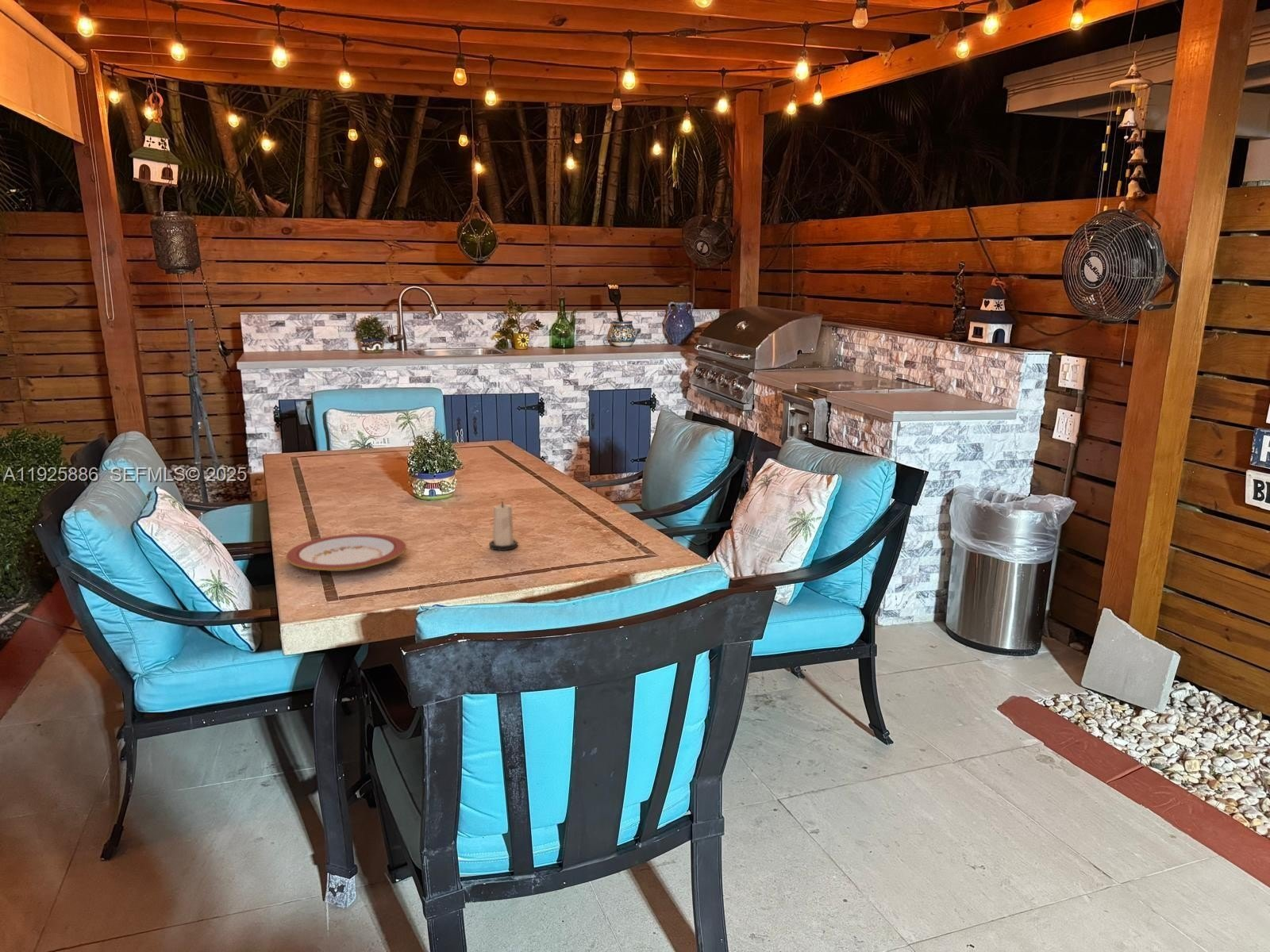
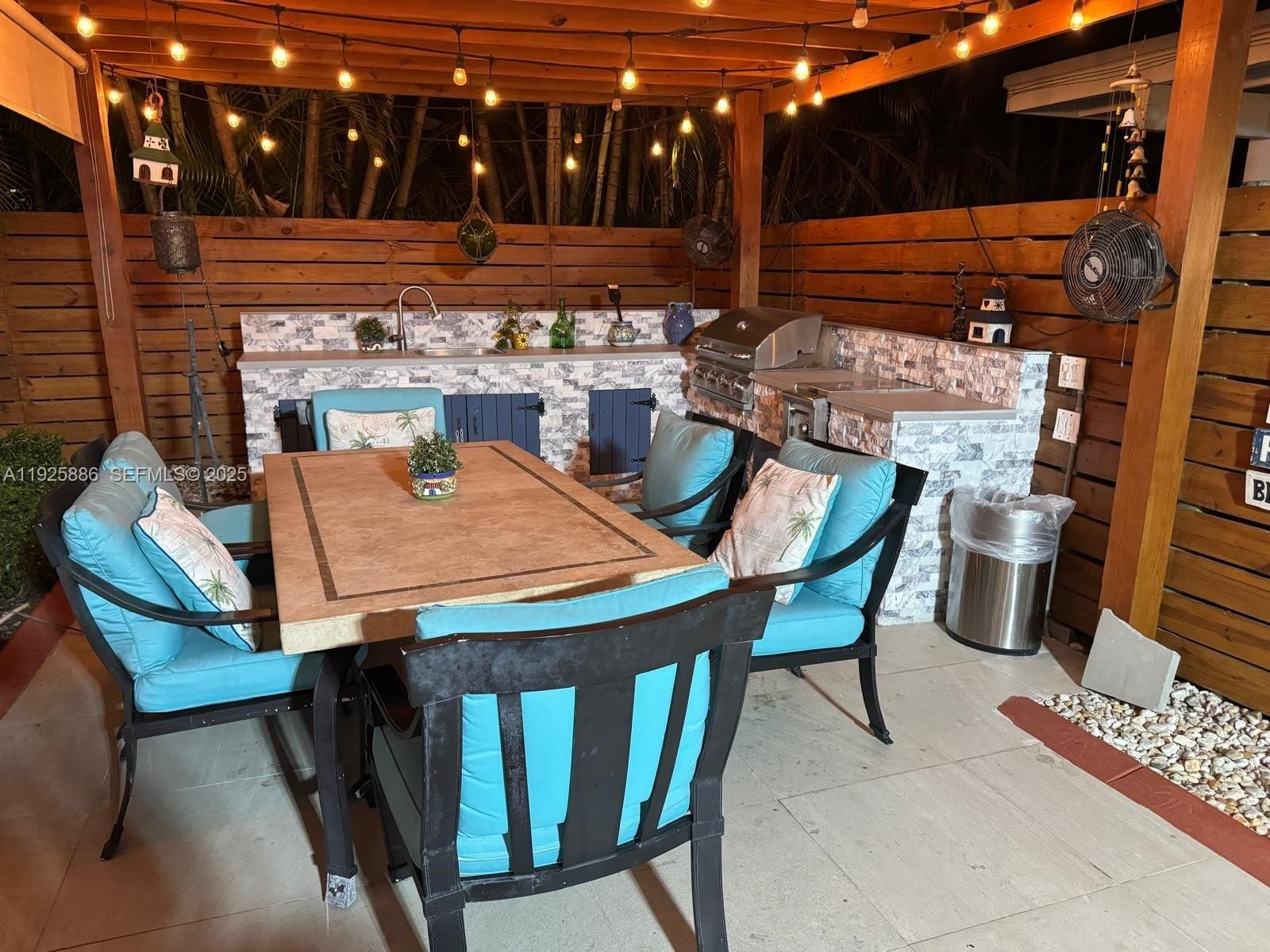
- plate [285,533,407,572]
- candle [488,501,518,551]
